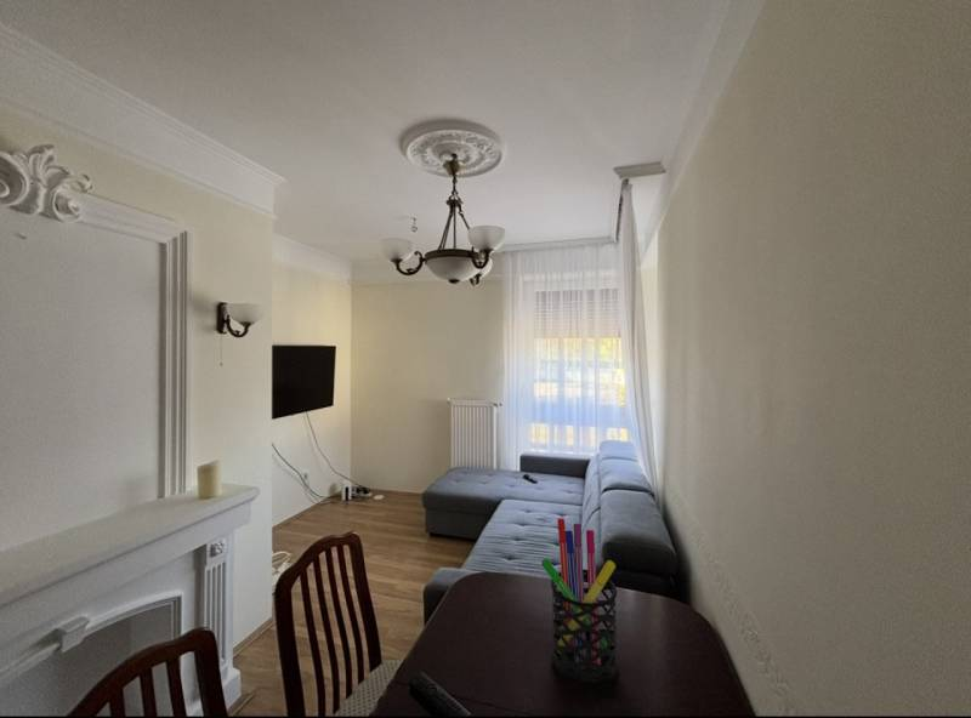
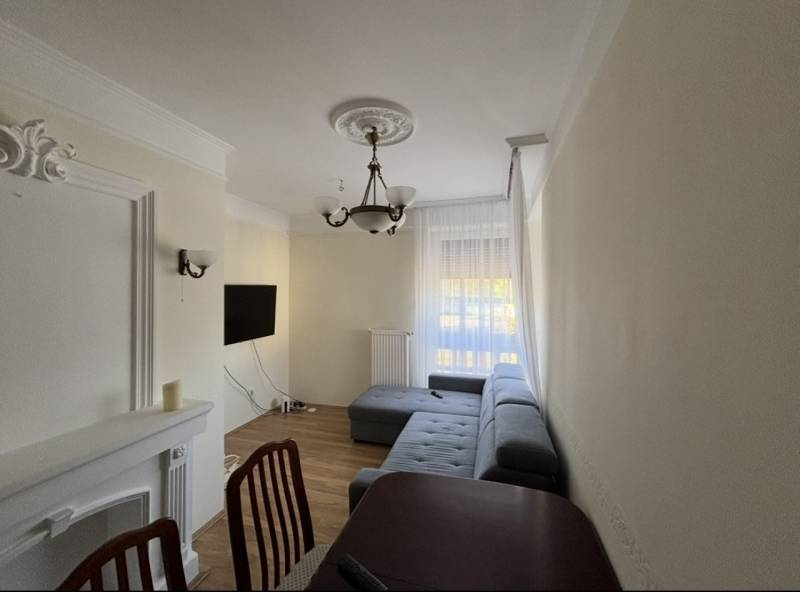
- pen holder [540,517,619,684]
